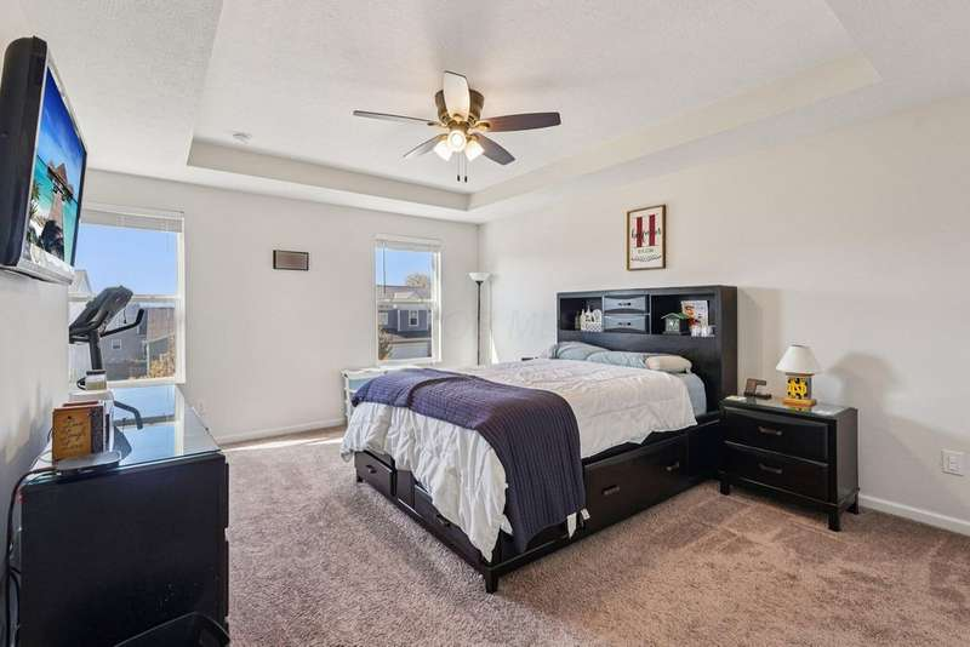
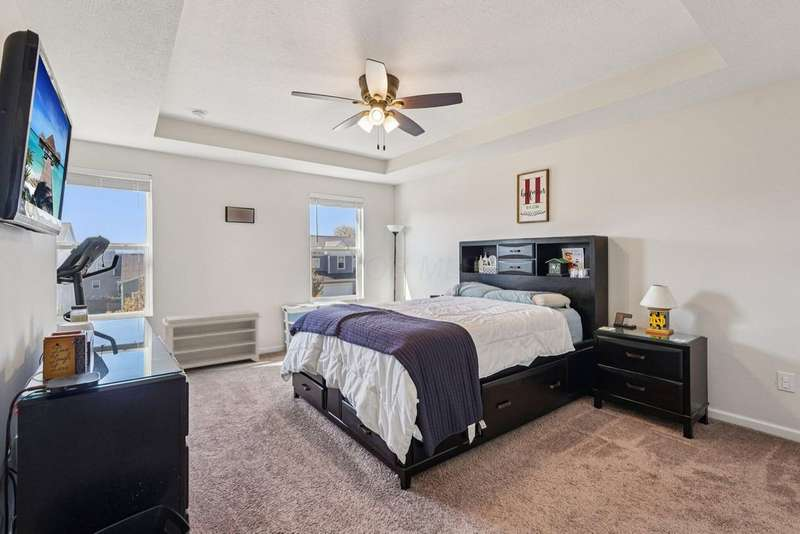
+ bench [161,309,263,370]
